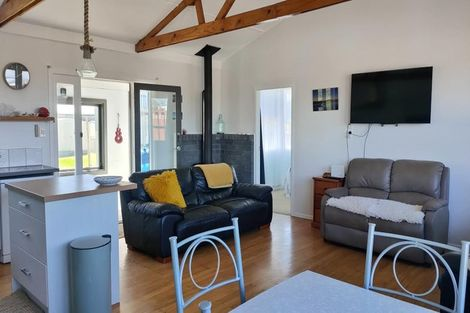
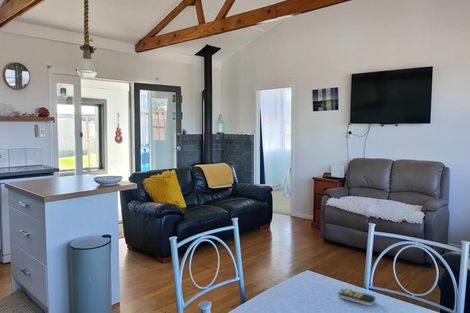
+ remote control [337,287,376,307]
